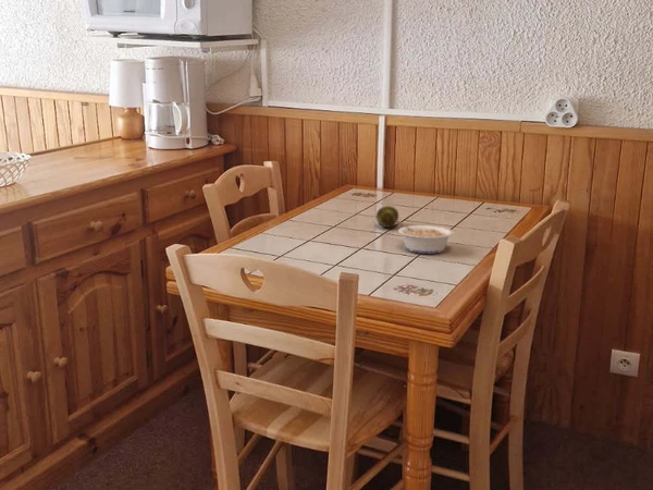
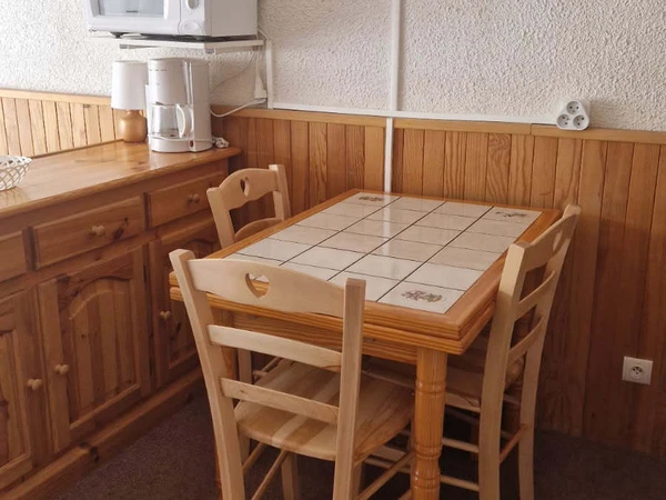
- legume [396,220,454,255]
- fruit [375,205,399,229]
